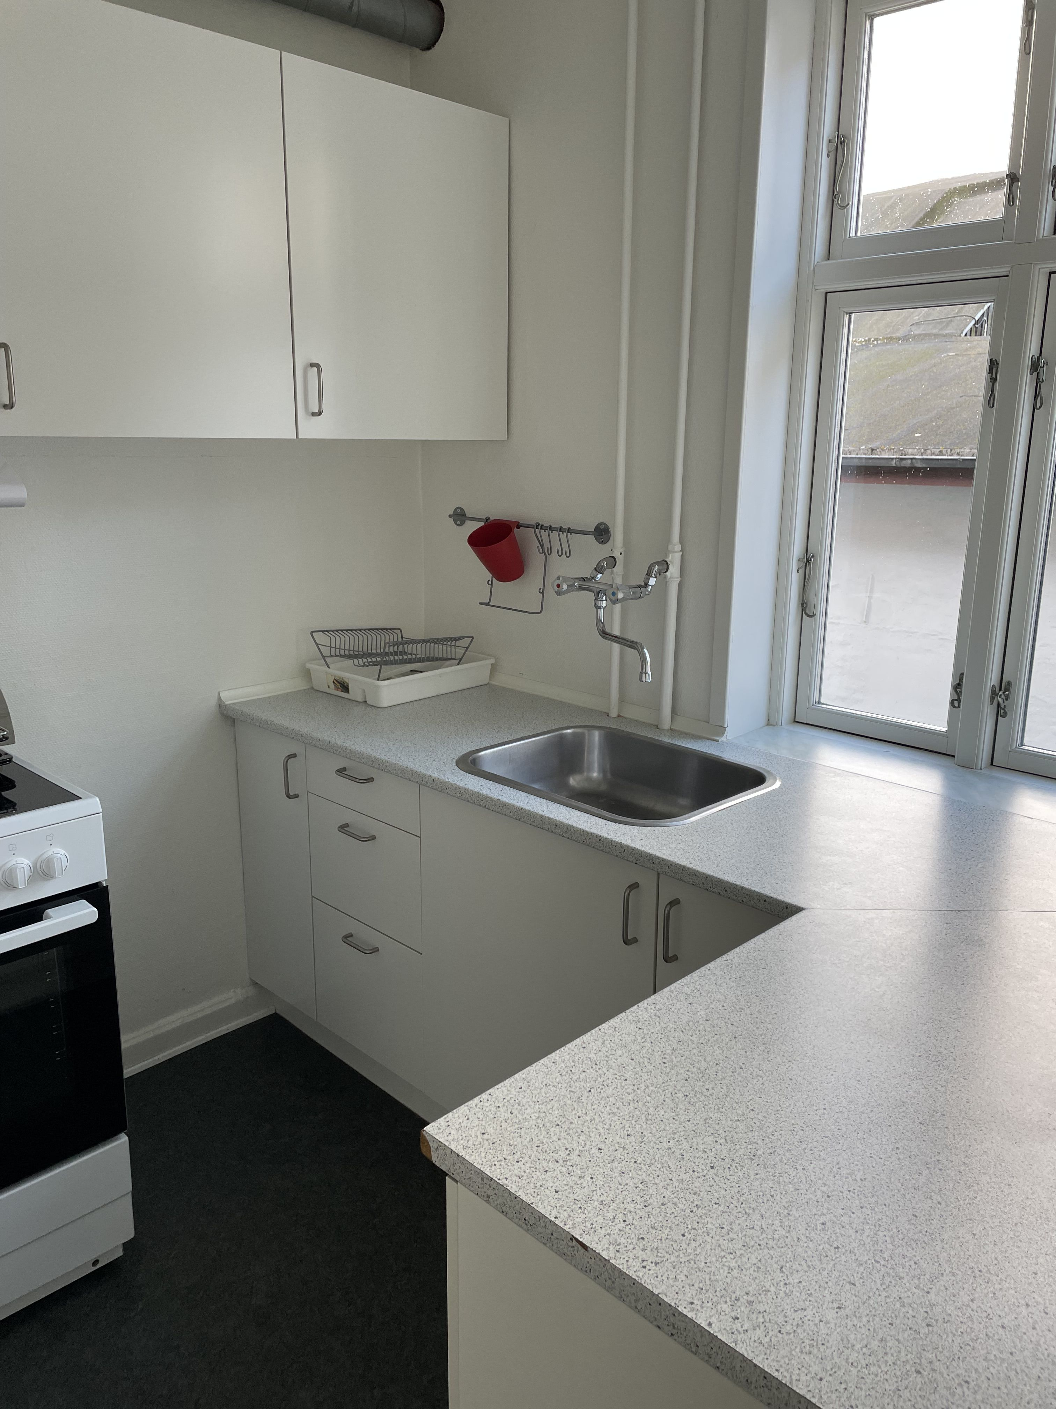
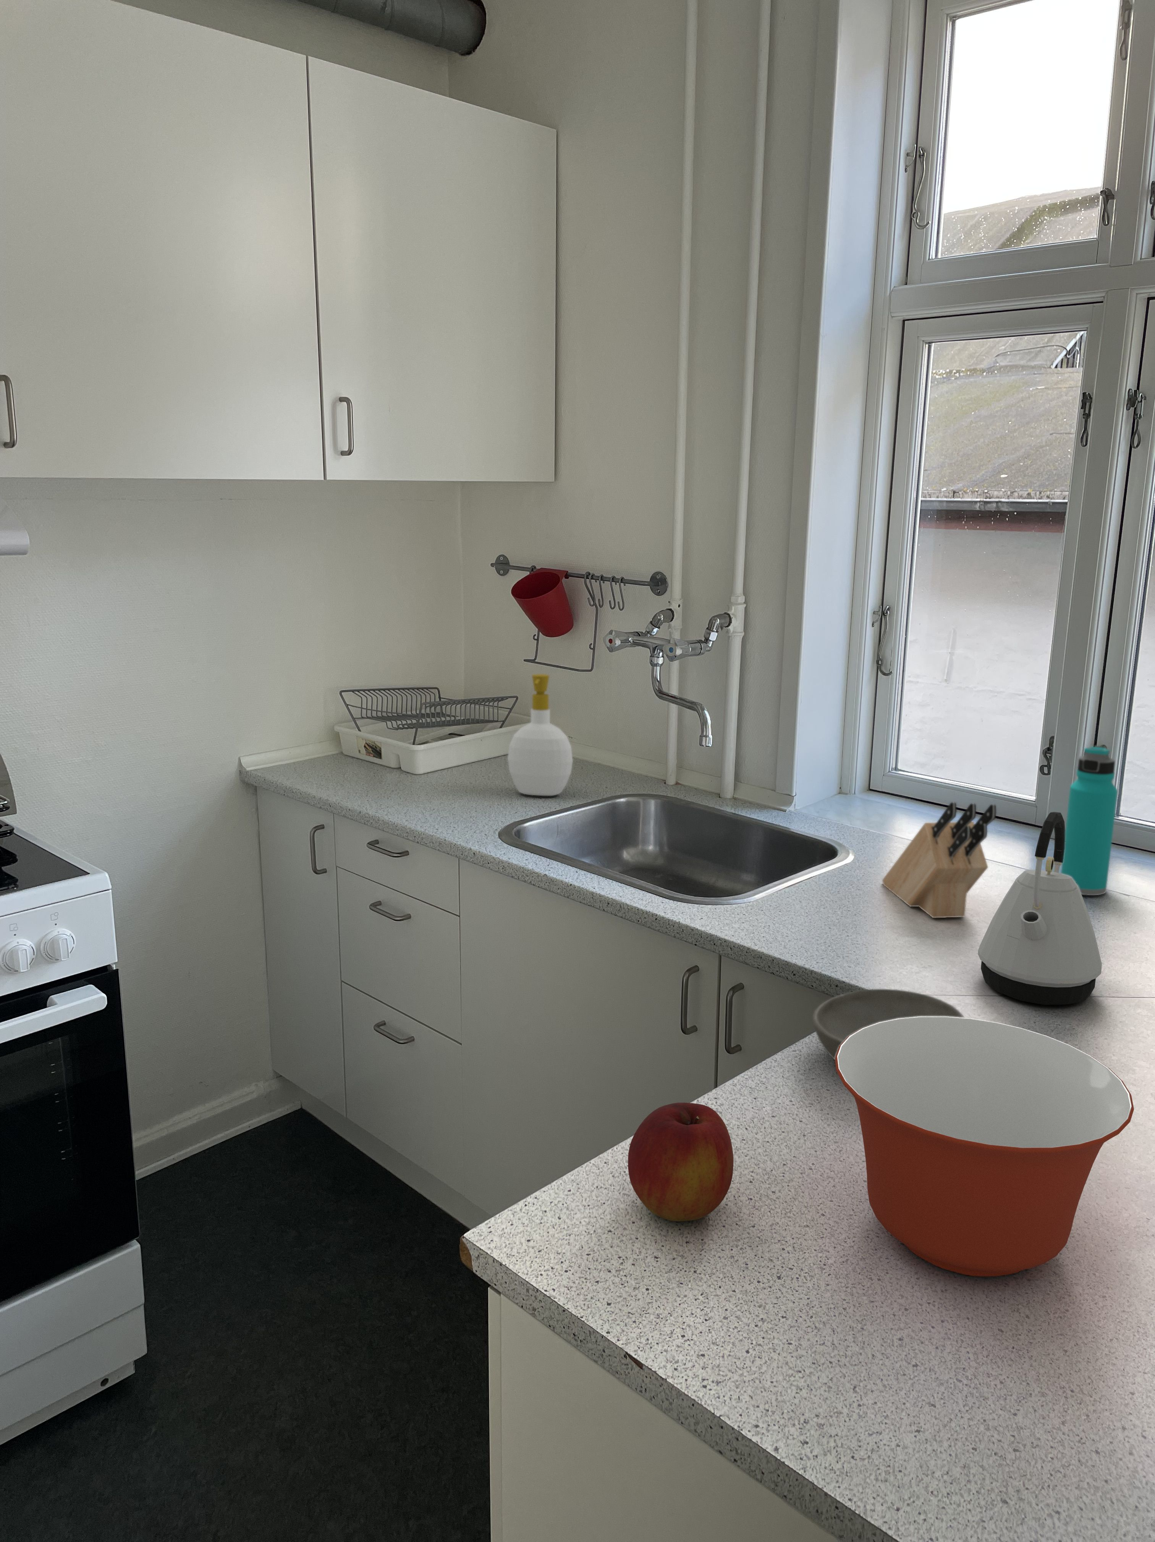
+ kettle [978,811,1103,1005]
+ soap bottle [507,674,574,796]
+ apple [627,1102,734,1221]
+ knife block [882,803,996,918]
+ water bottle [1060,746,1117,896]
+ mixing bowl [835,1016,1134,1277]
+ soup bowl [812,988,965,1060]
